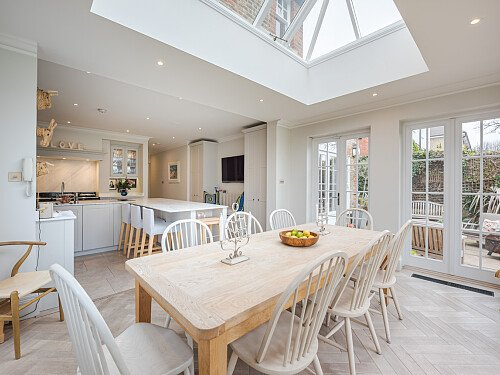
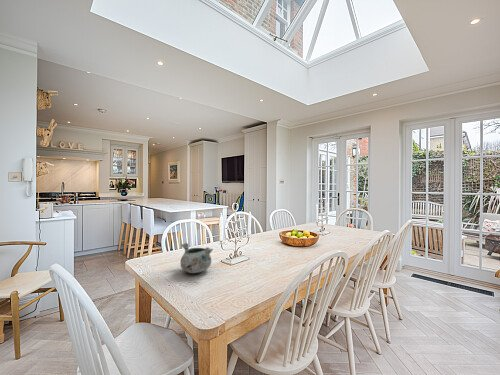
+ decorative bowl [179,242,214,274]
